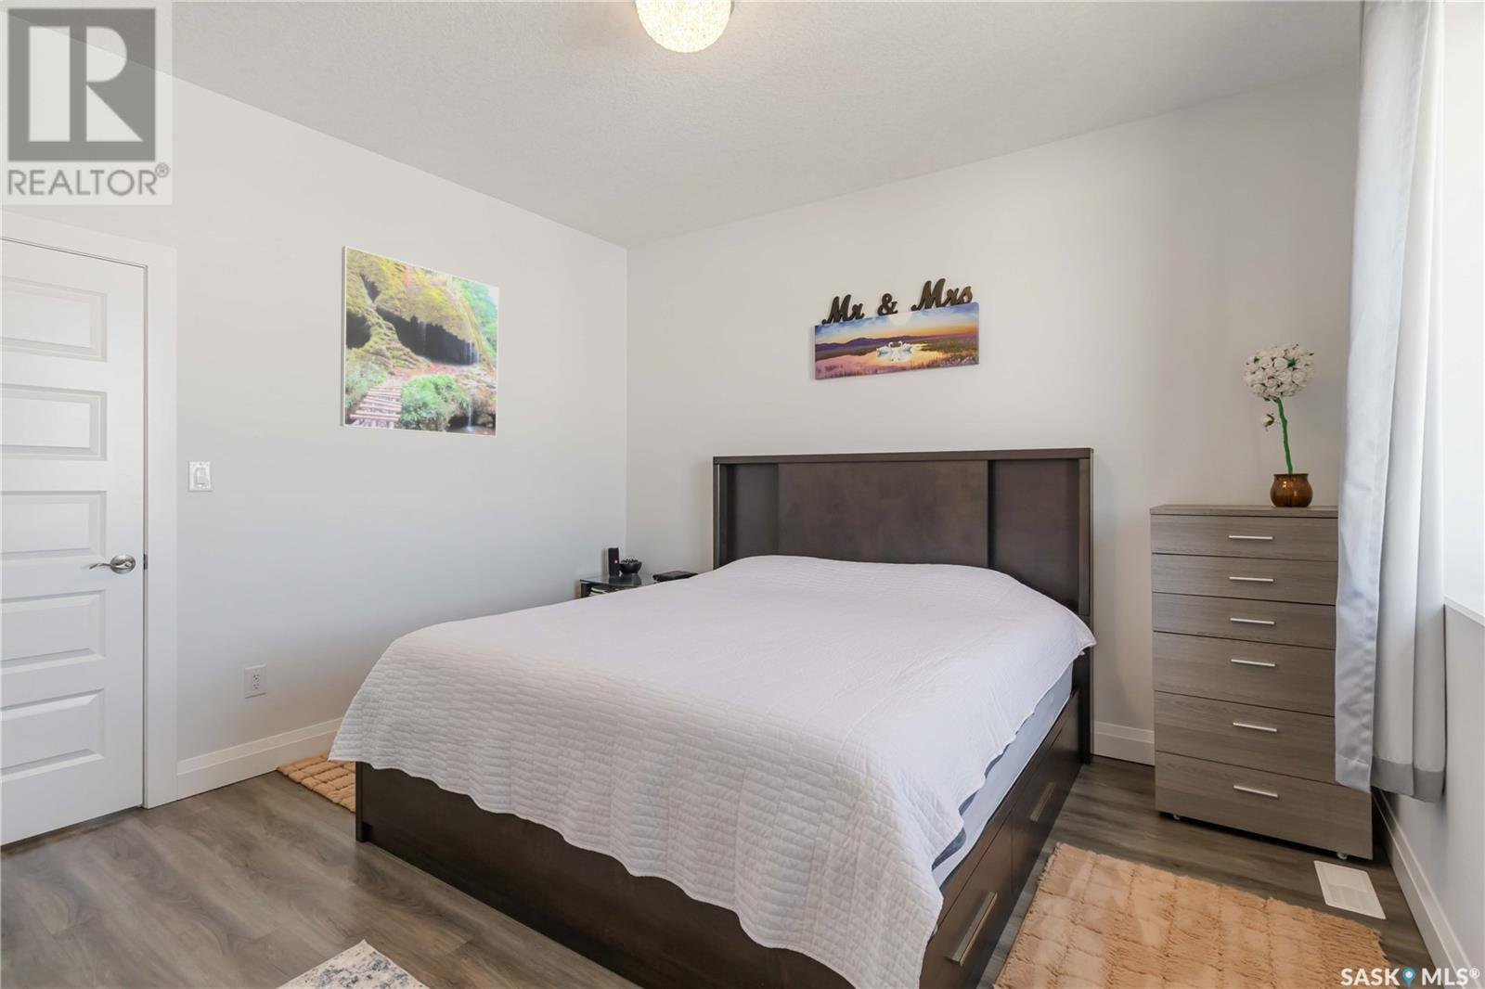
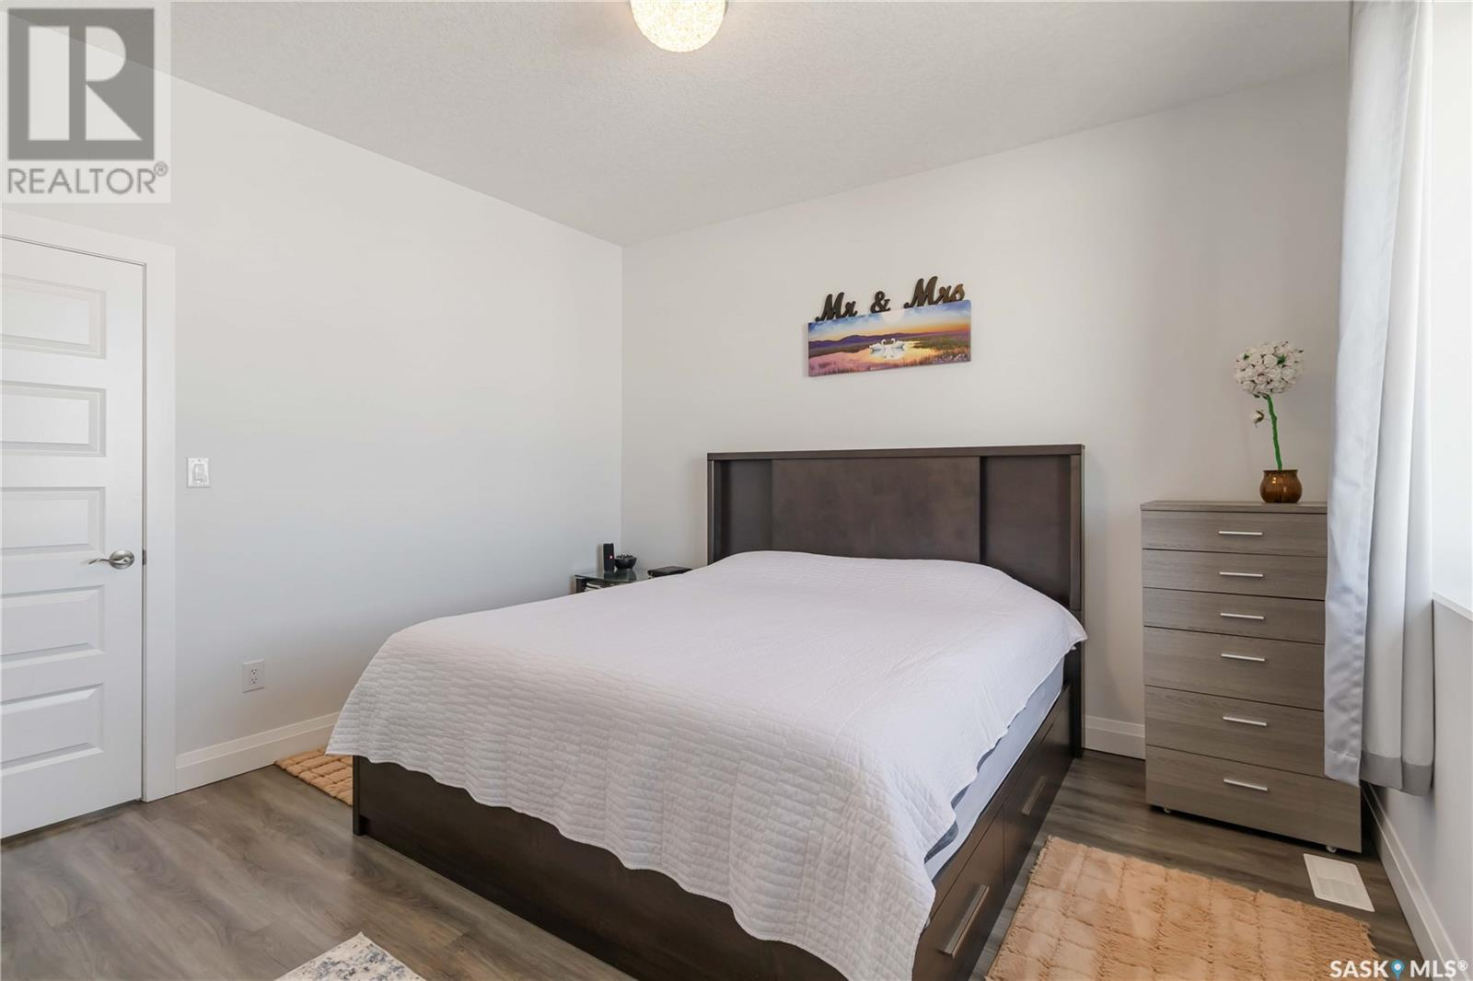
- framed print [340,245,499,438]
